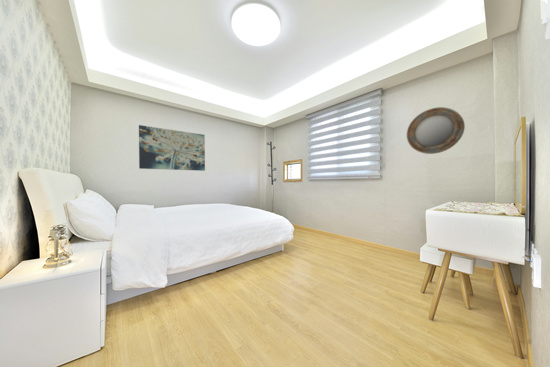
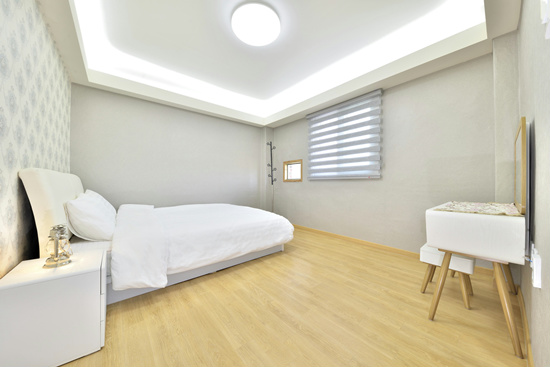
- home mirror [406,106,466,155]
- wall art [138,124,206,172]
